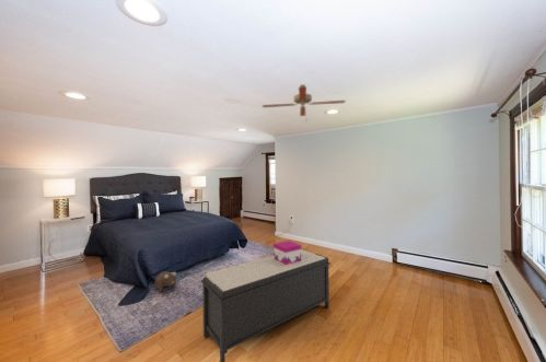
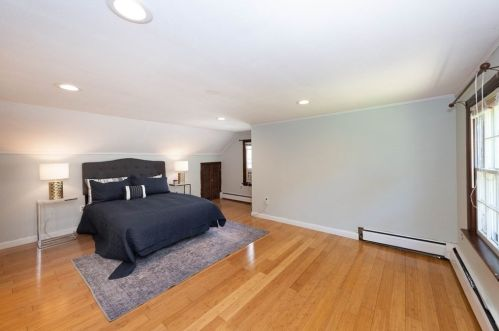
- ceiling fan [262,83,347,122]
- decorative box [272,240,302,265]
- plush toy [154,270,177,293]
- bench [200,248,332,362]
